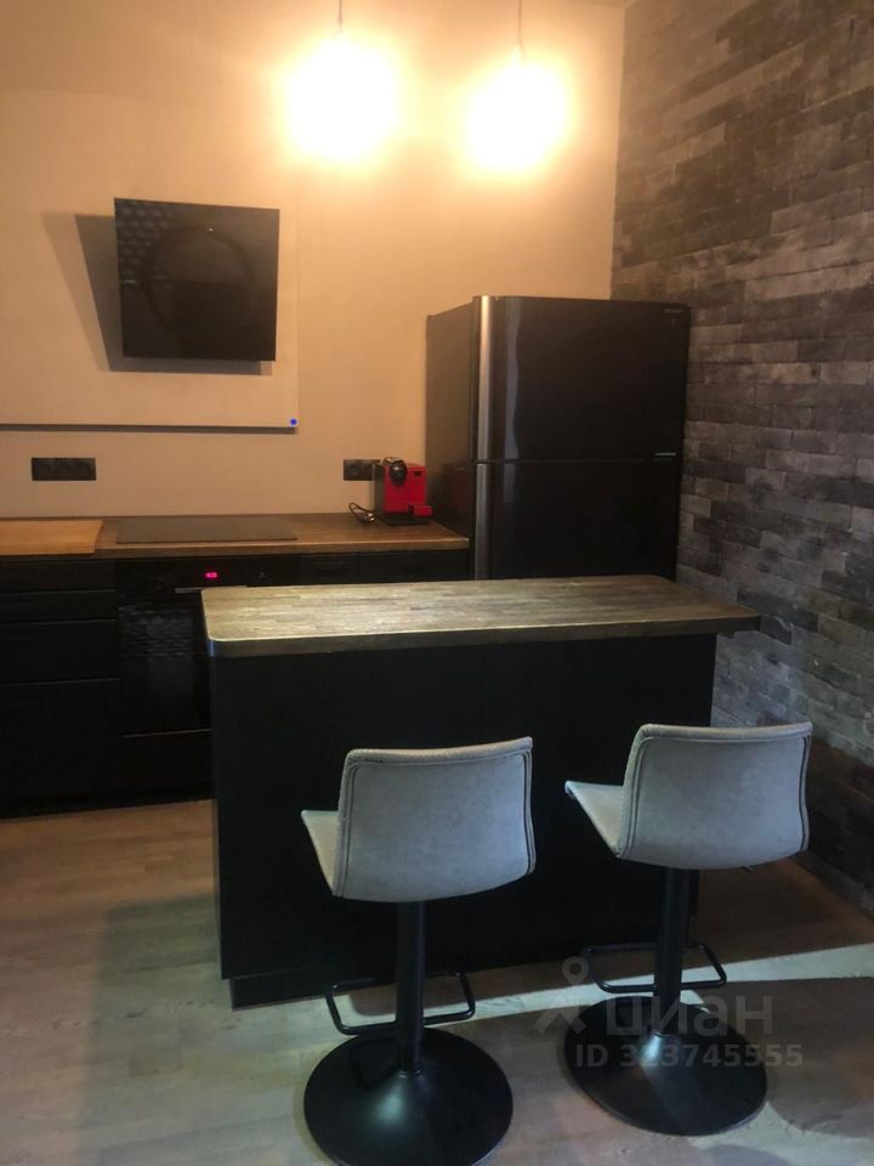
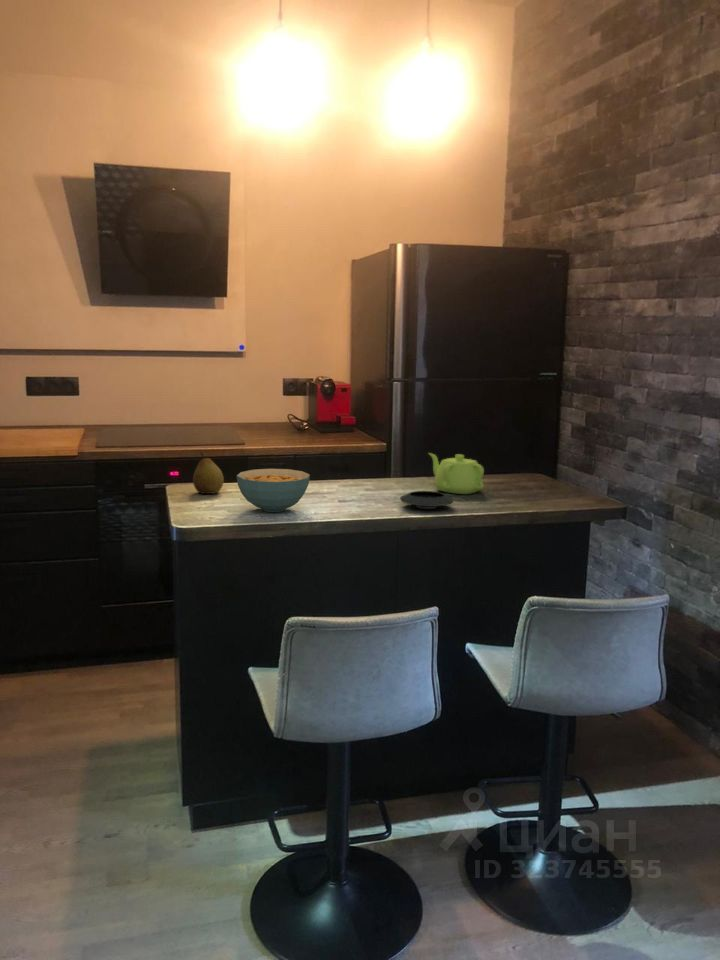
+ fruit [192,451,225,495]
+ teapot [427,452,485,495]
+ cereal bowl [236,468,311,513]
+ saucer [399,490,454,510]
